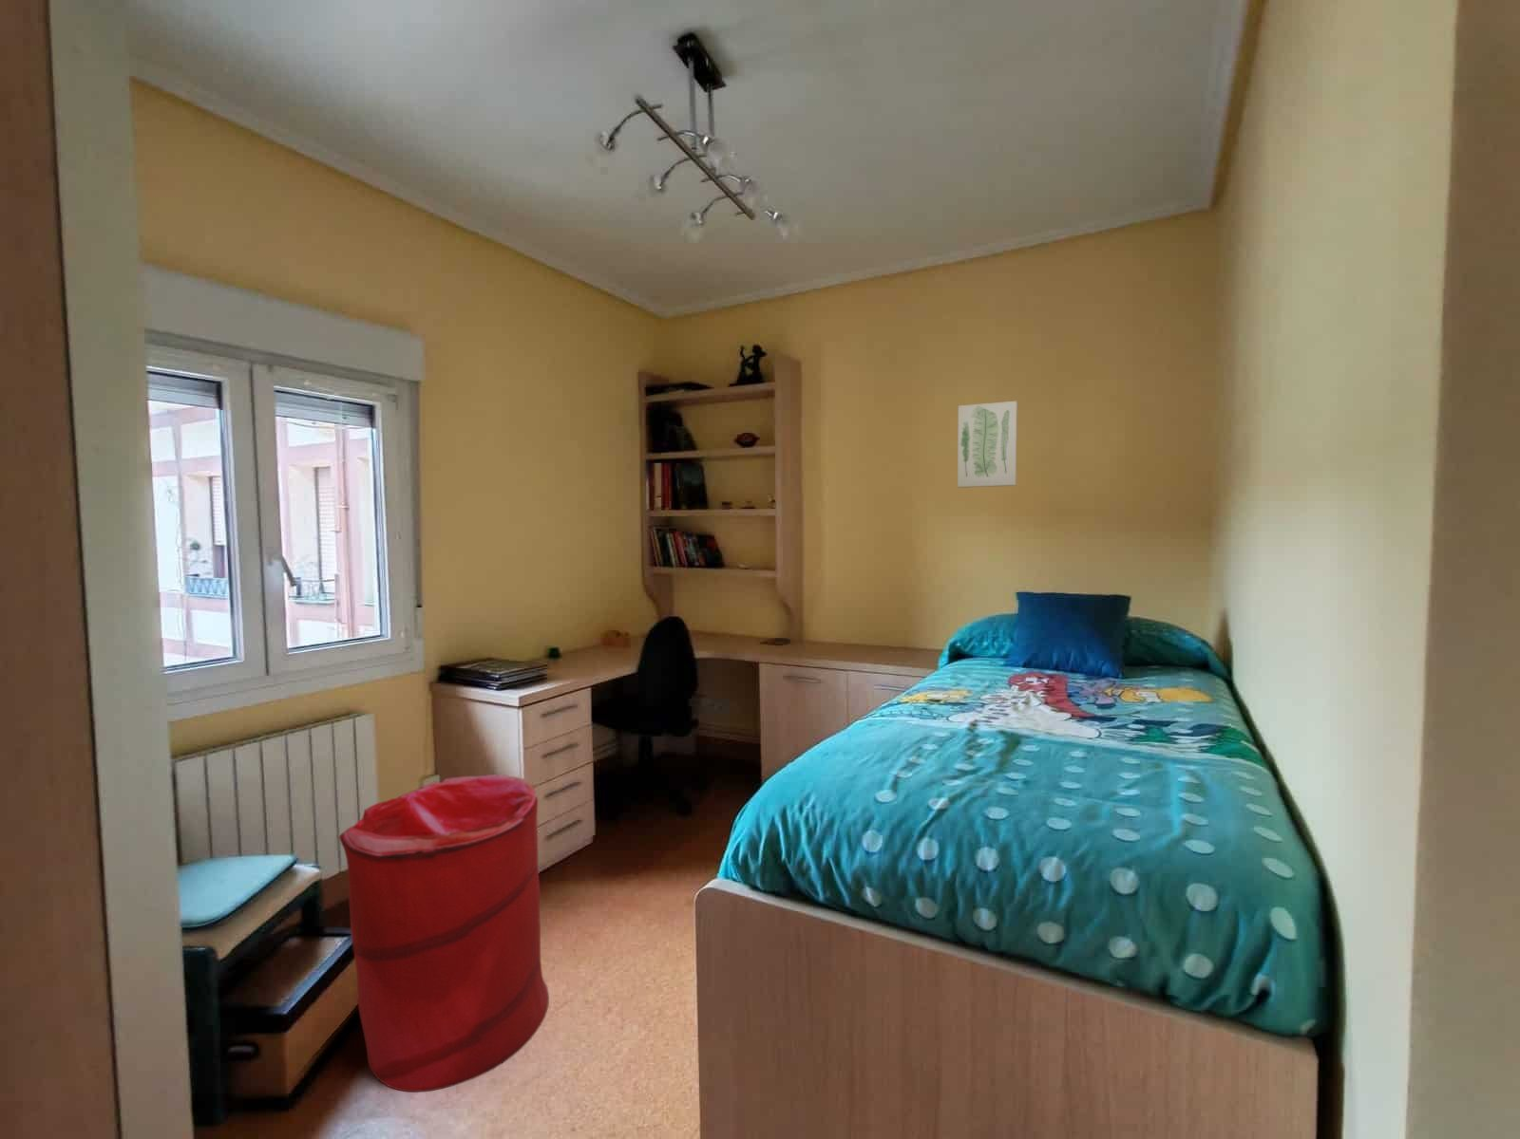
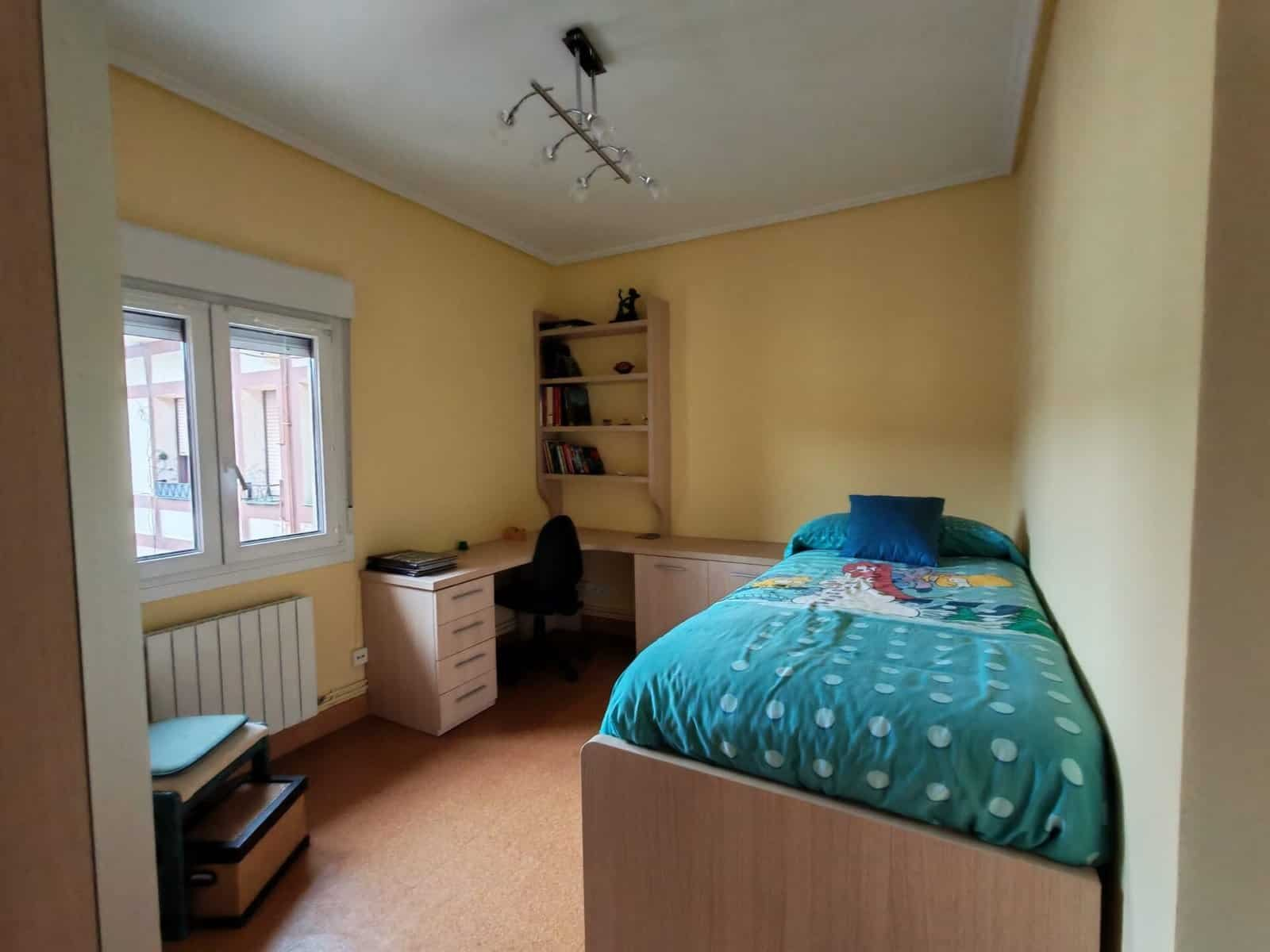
- laundry hamper [339,774,551,1092]
- wall art [956,401,1019,489]
